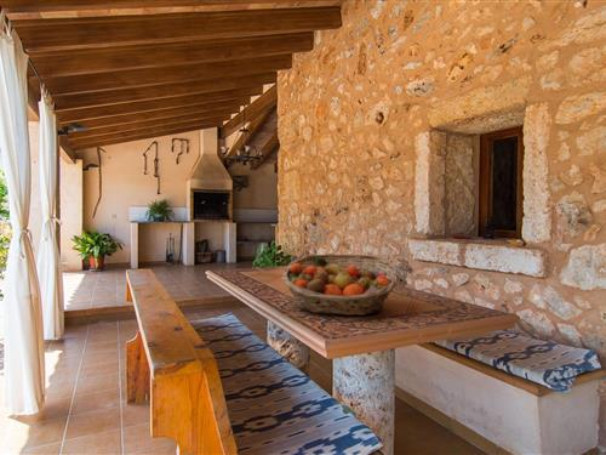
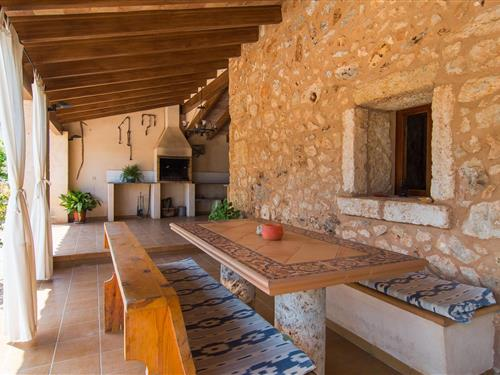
- fruit basket [280,252,402,317]
